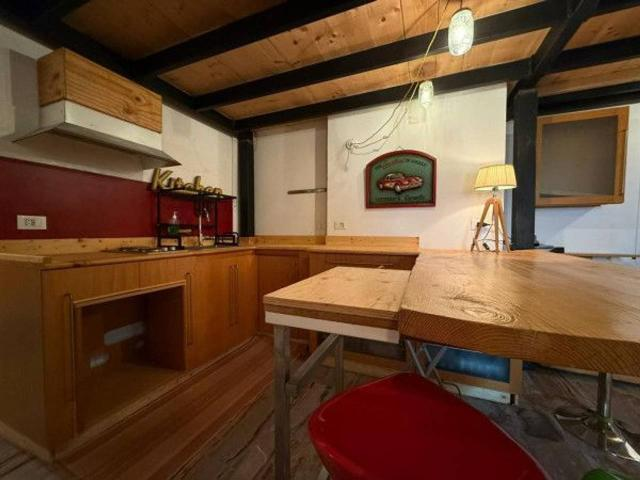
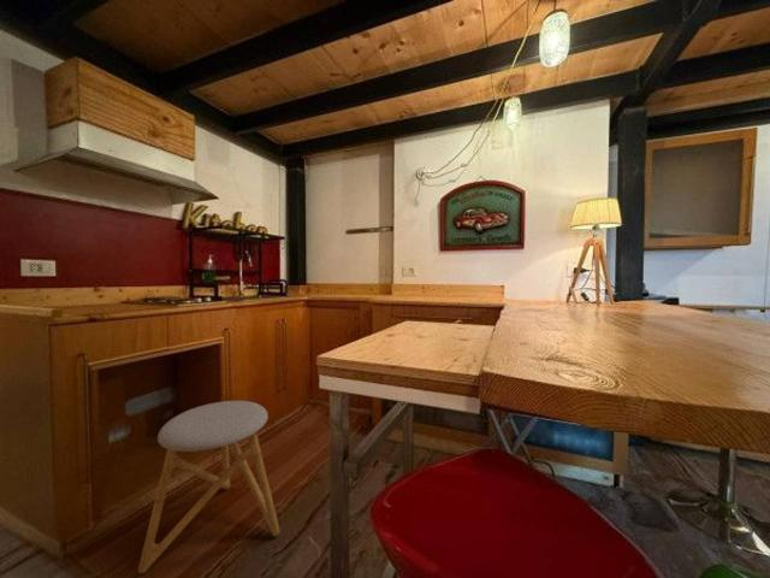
+ stool [137,400,282,574]
